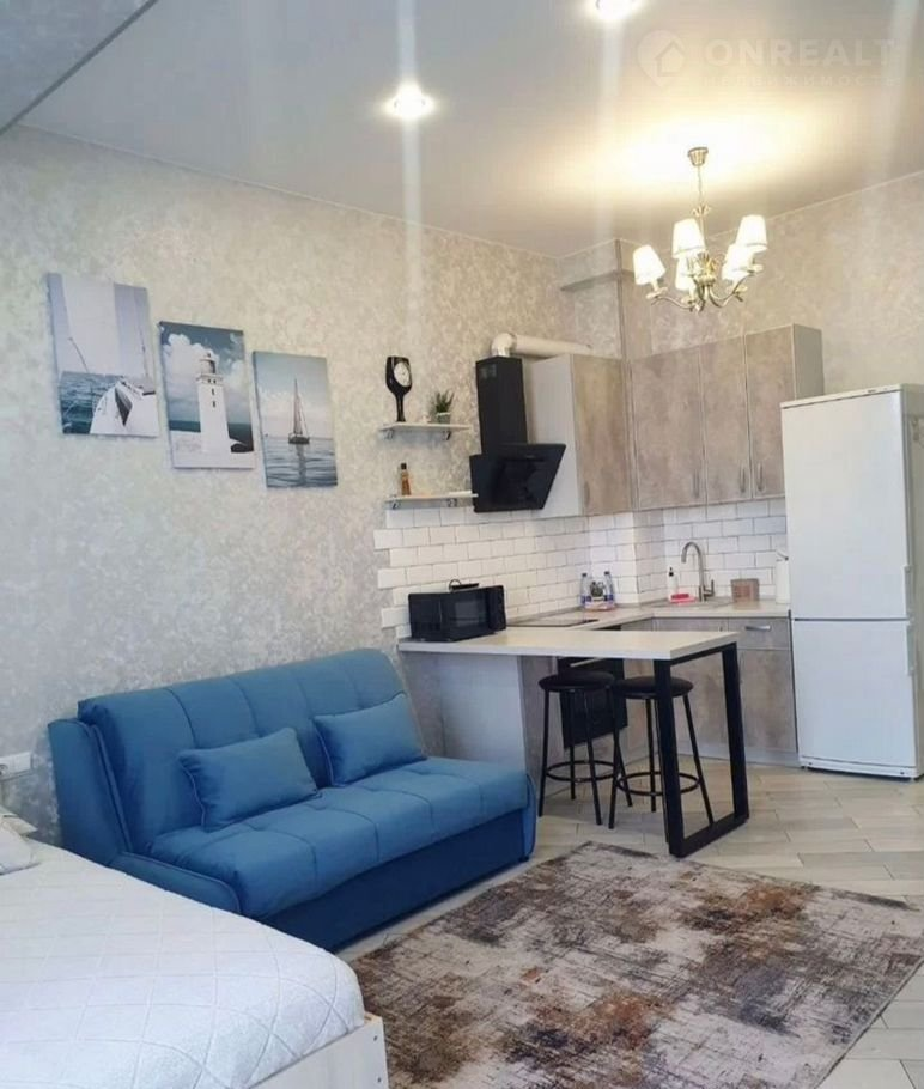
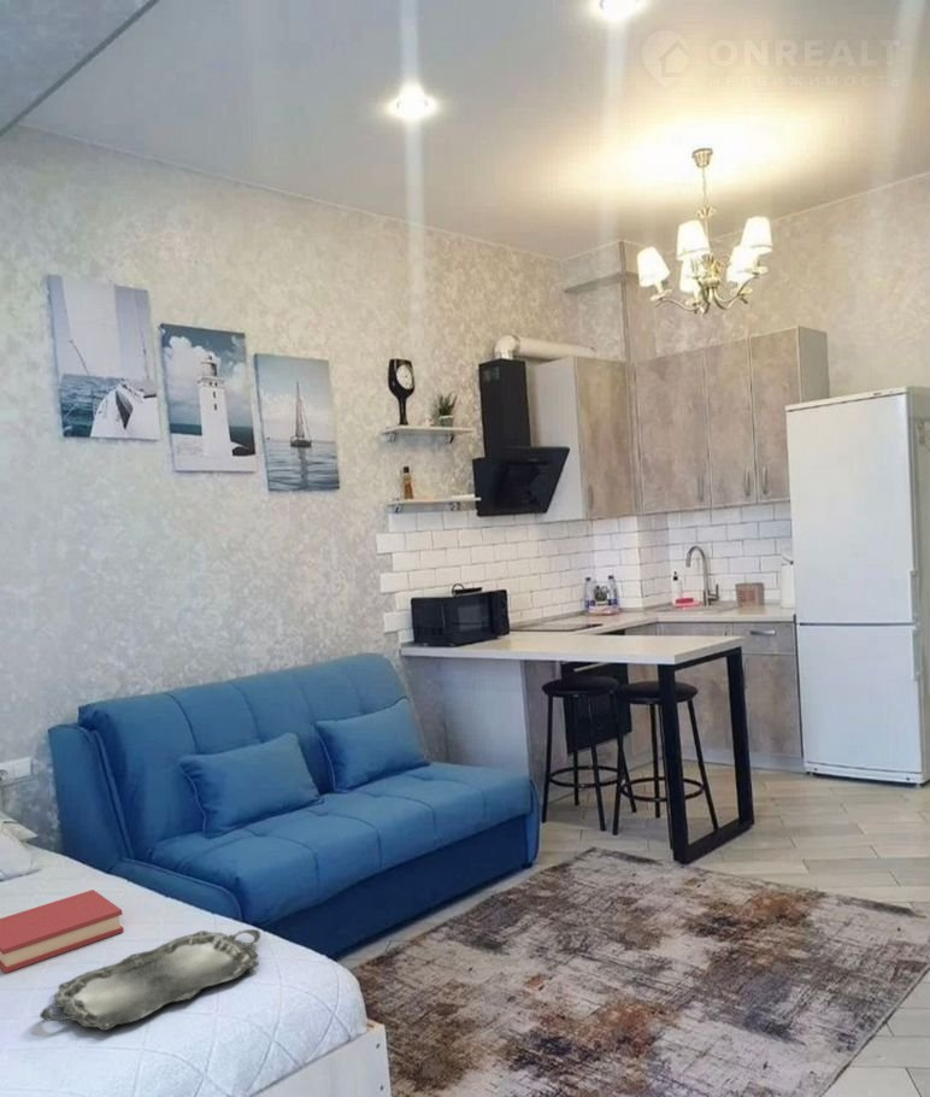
+ hardback book [0,888,124,974]
+ serving tray [39,928,261,1031]
